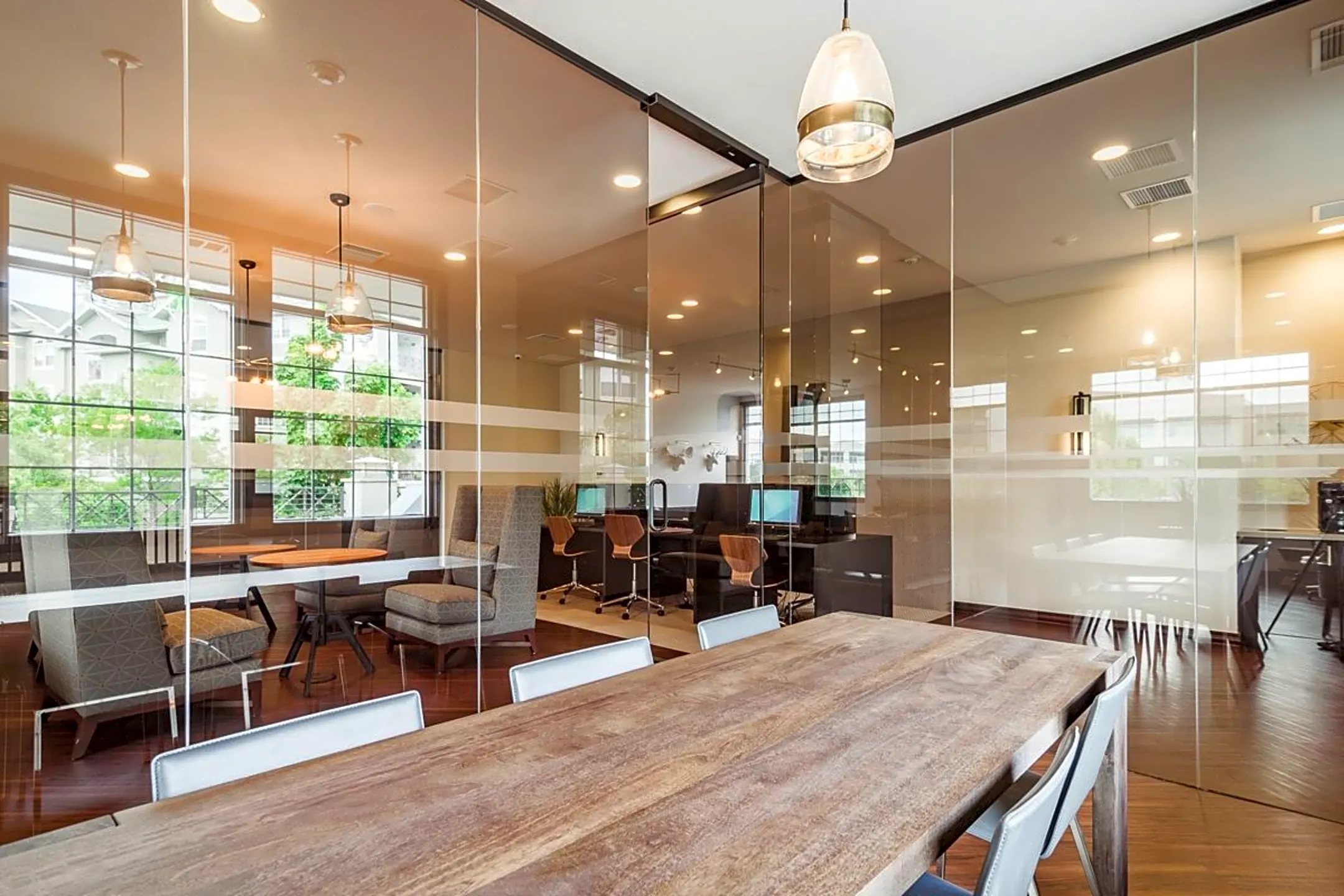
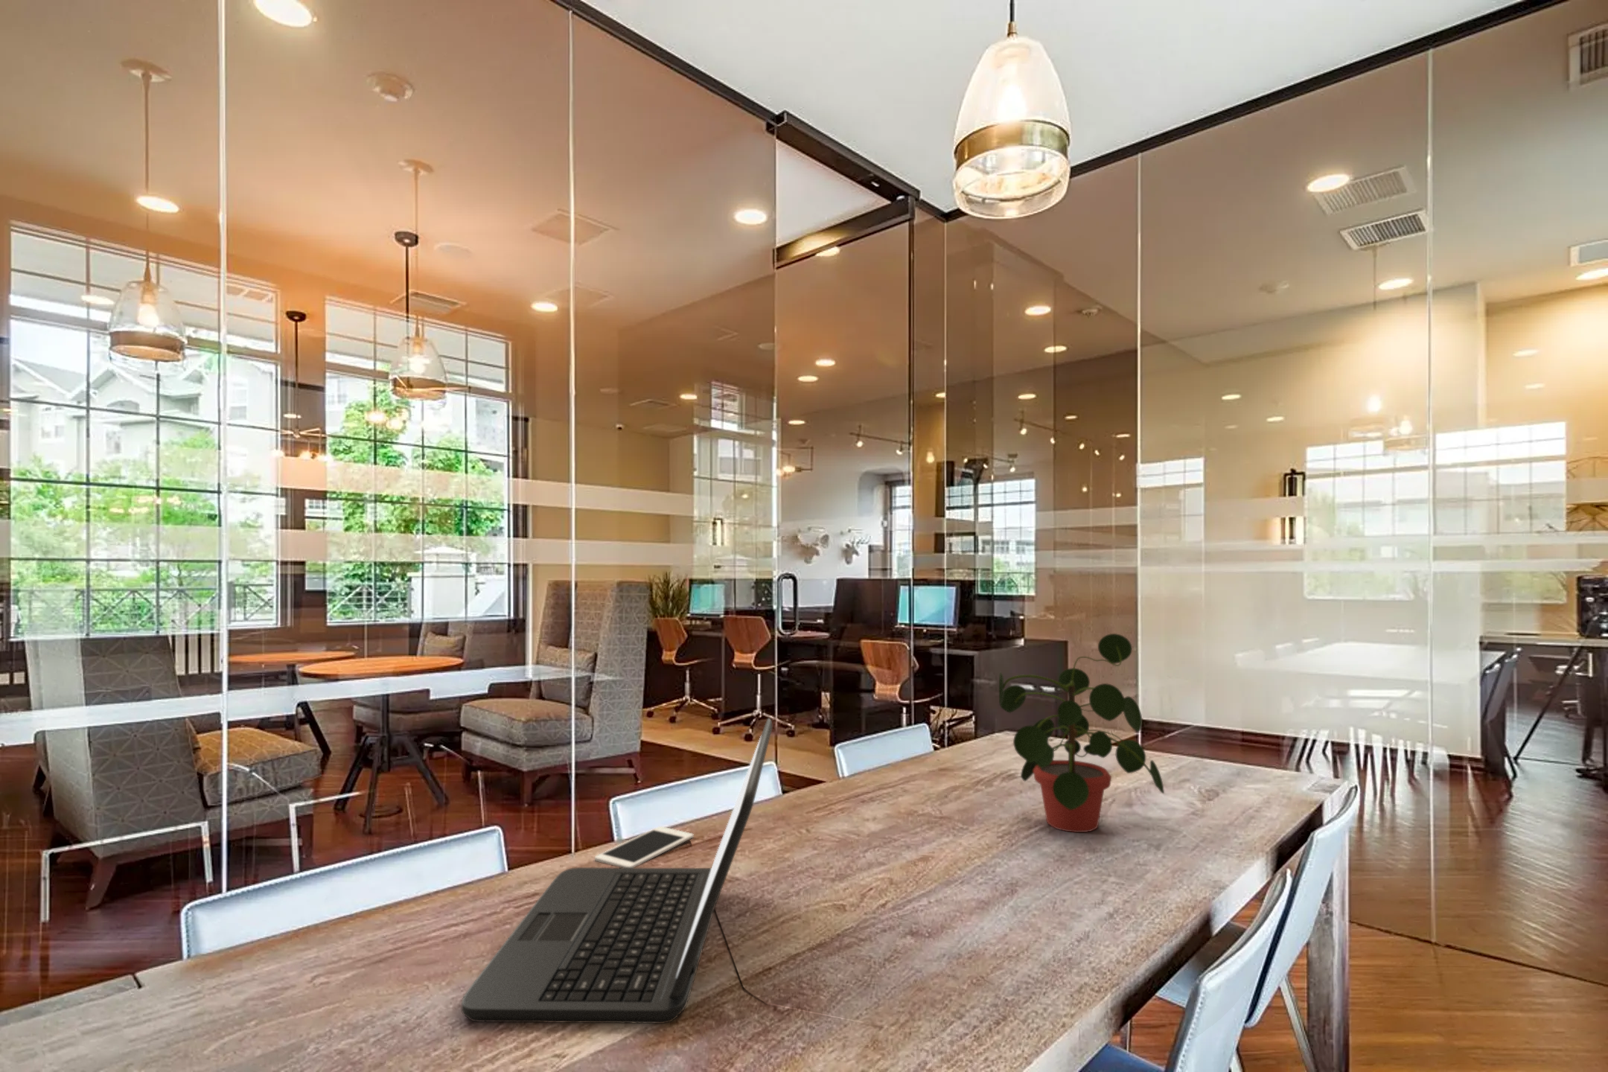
+ laptop [461,718,773,1024]
+ potted plant [998,633,1165,833]
+ cell phone [595,826,694,869]
